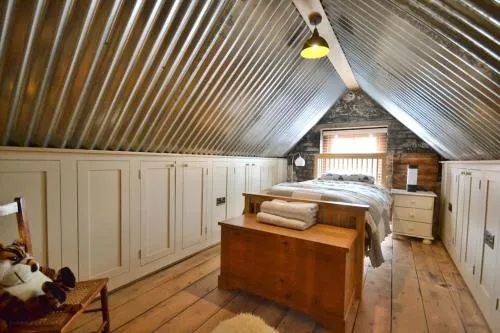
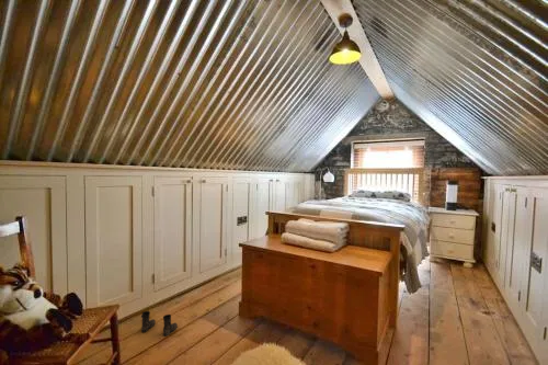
+ boots [140,310,179,337]
